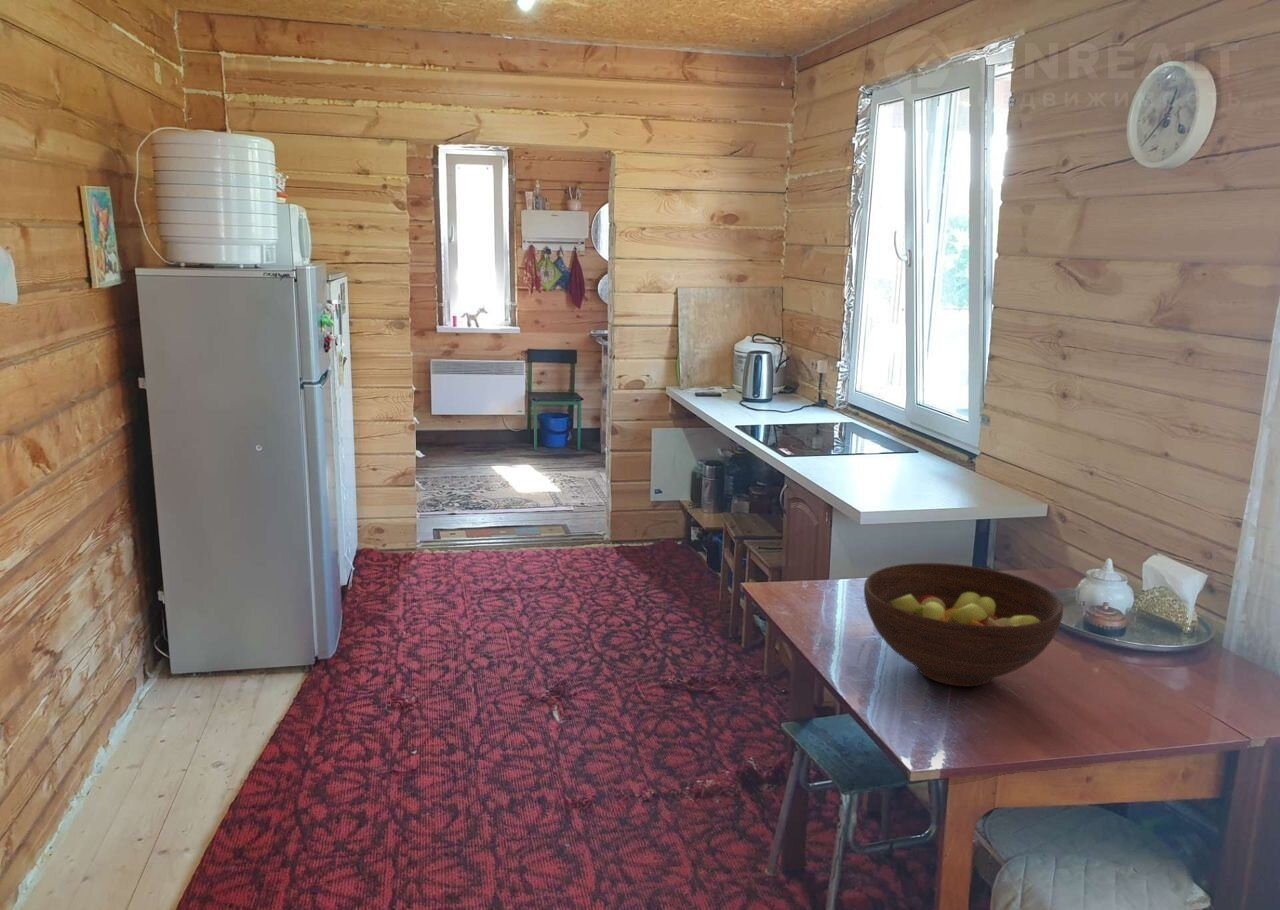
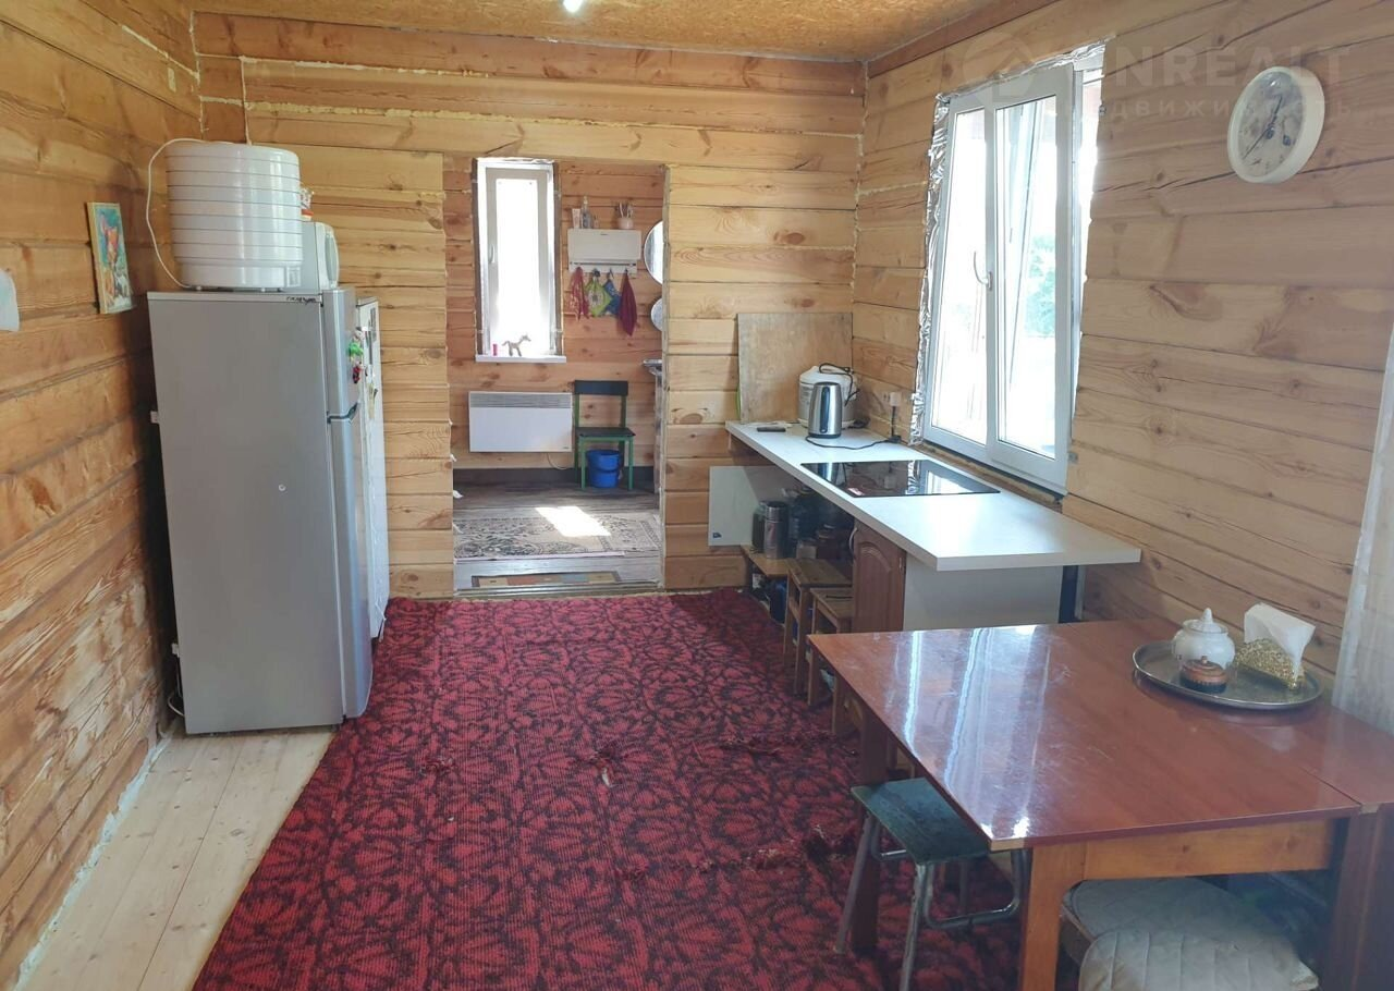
- fruit bowl [863,562,1064,687]
